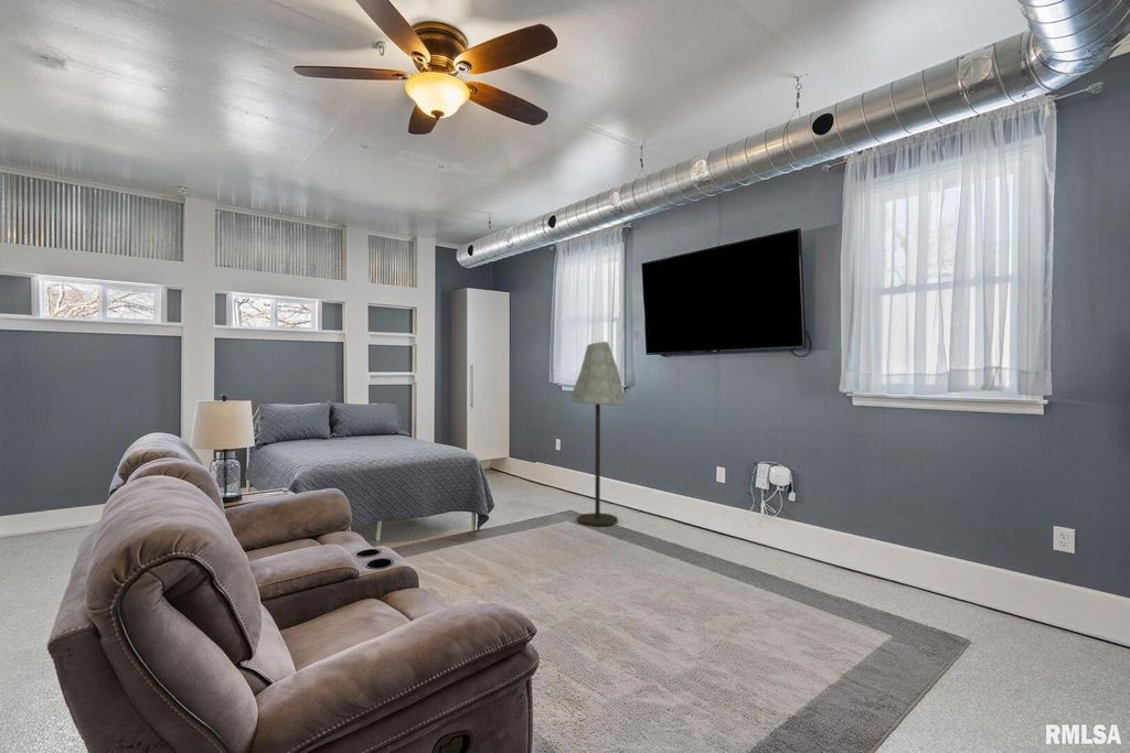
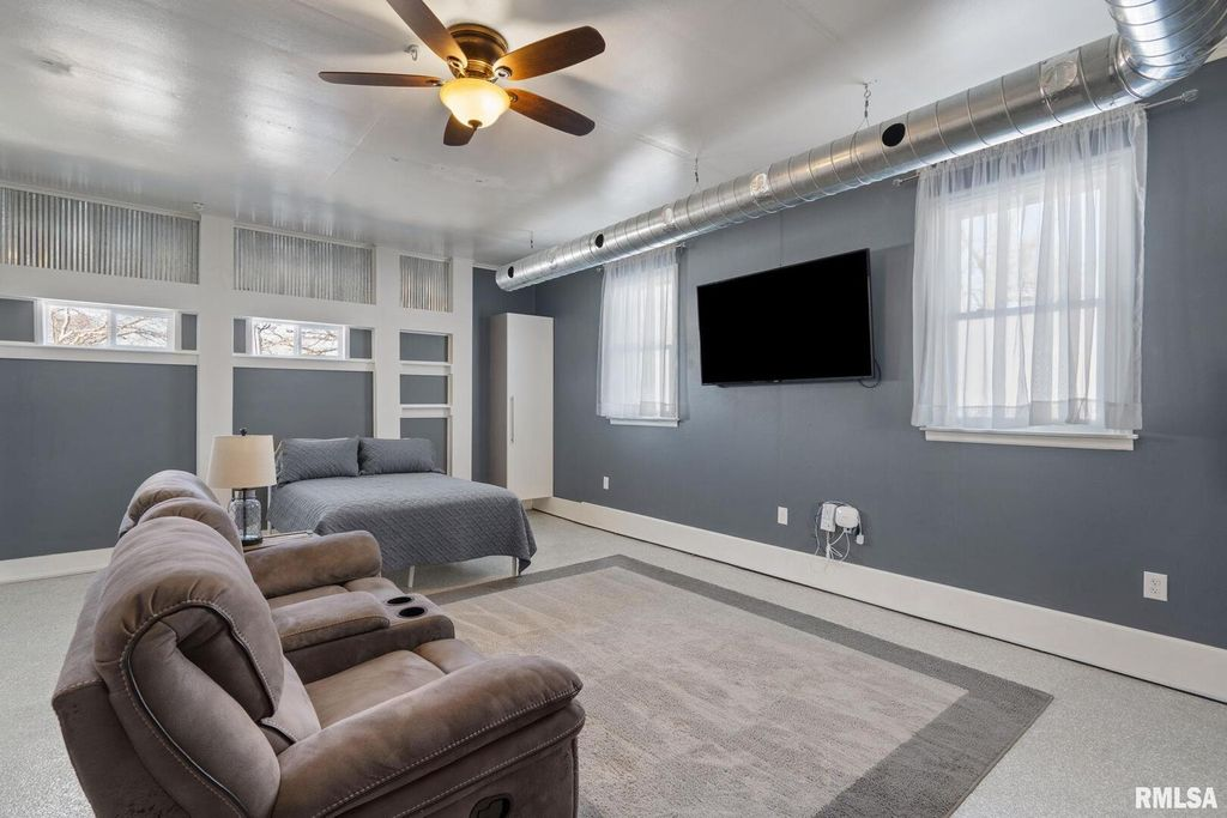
- floor lamp [568,341,627,527]
